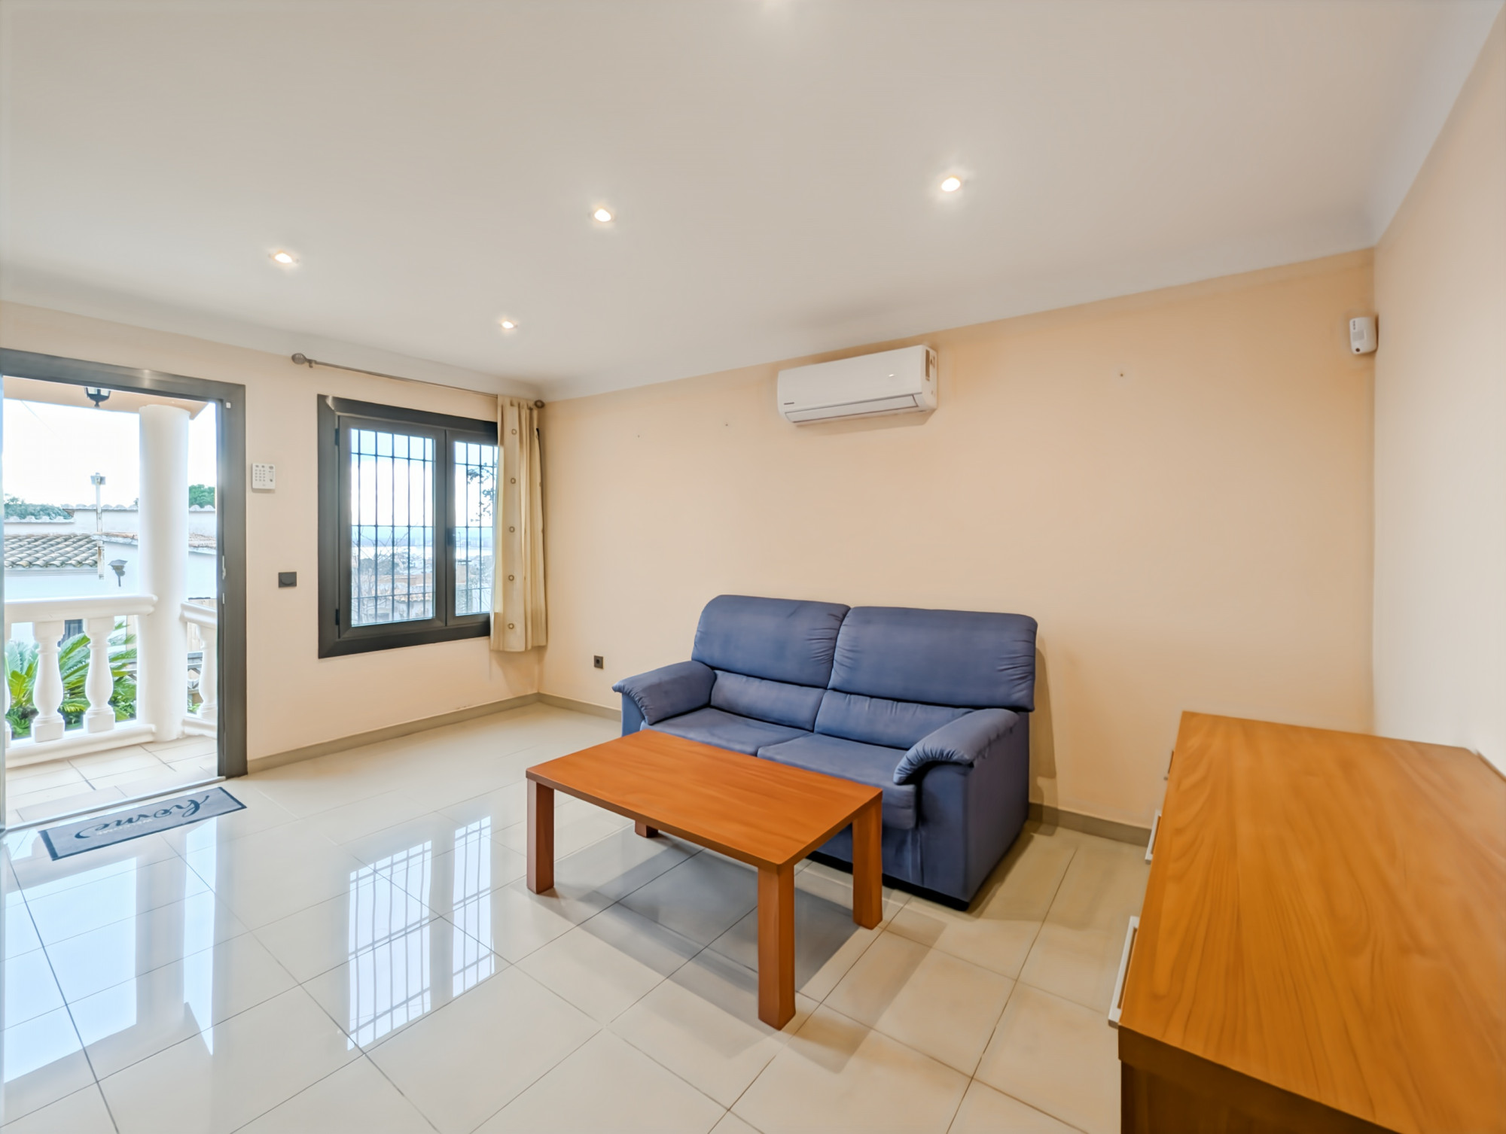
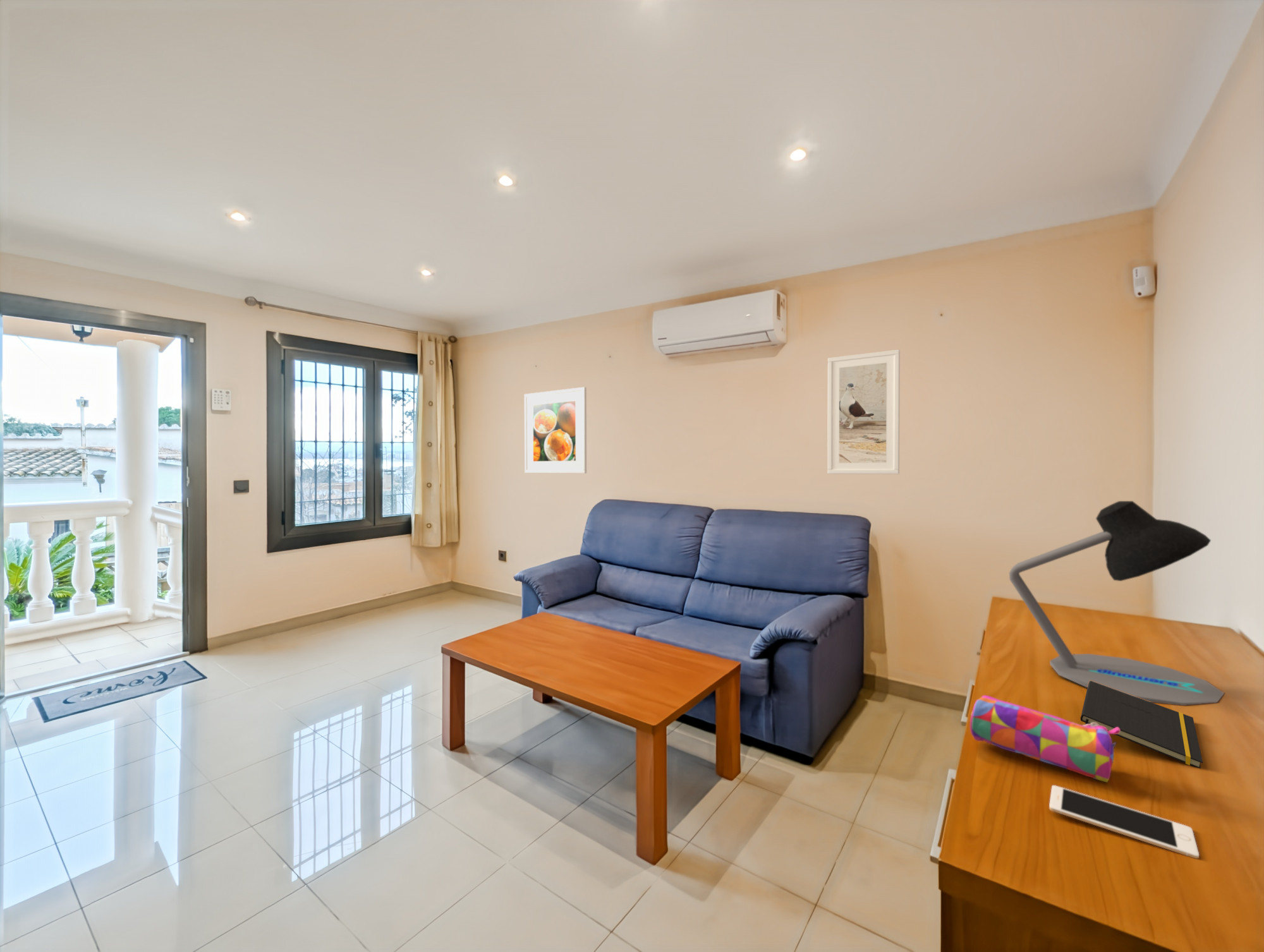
+ cell phone [1048,785,1200,859]
+ desk lamp [1009,500,1225,706]
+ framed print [827,349,901,474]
+ notepad [1080,680,1203,769]
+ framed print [524,387,587,474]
+ pencil case [969,695,1120,783]
